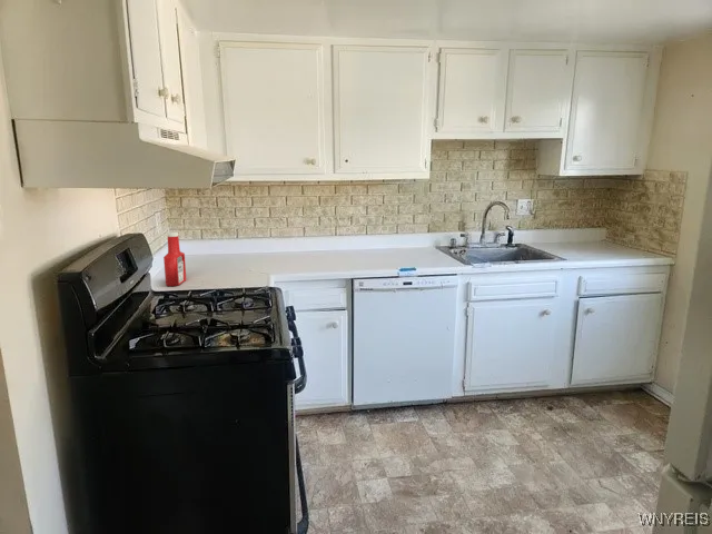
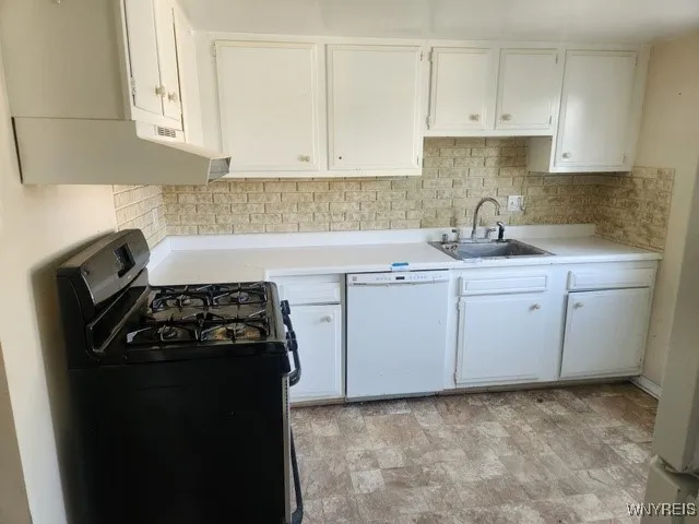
- soap bottle [162,231,187,287]
